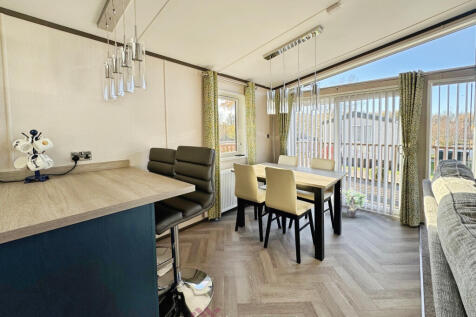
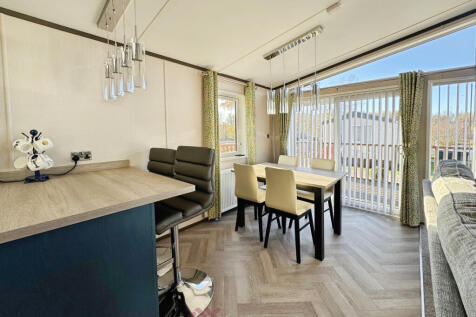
- potted plant [341,187,368,218]
